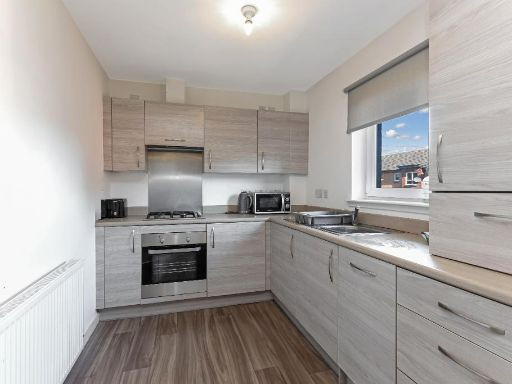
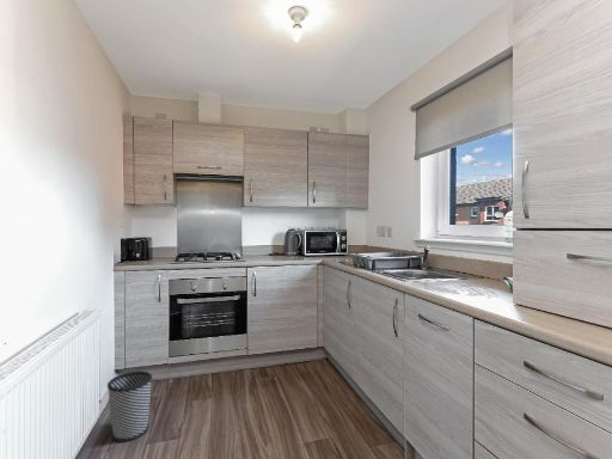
+ wastebasket [106,369,153,443]
